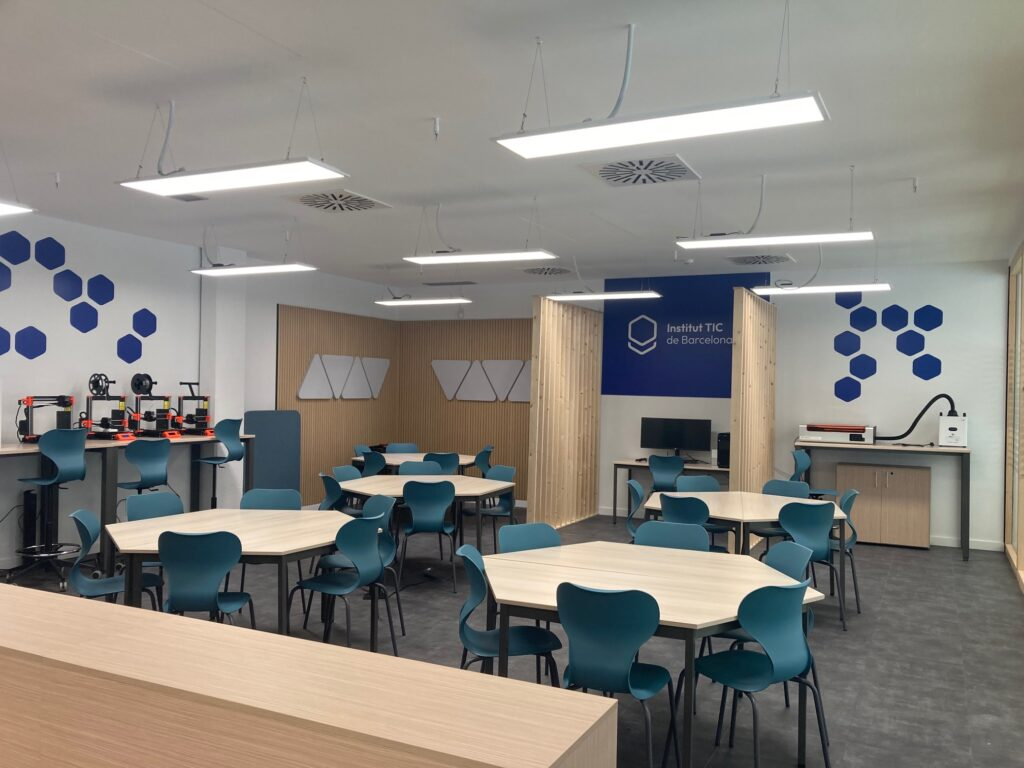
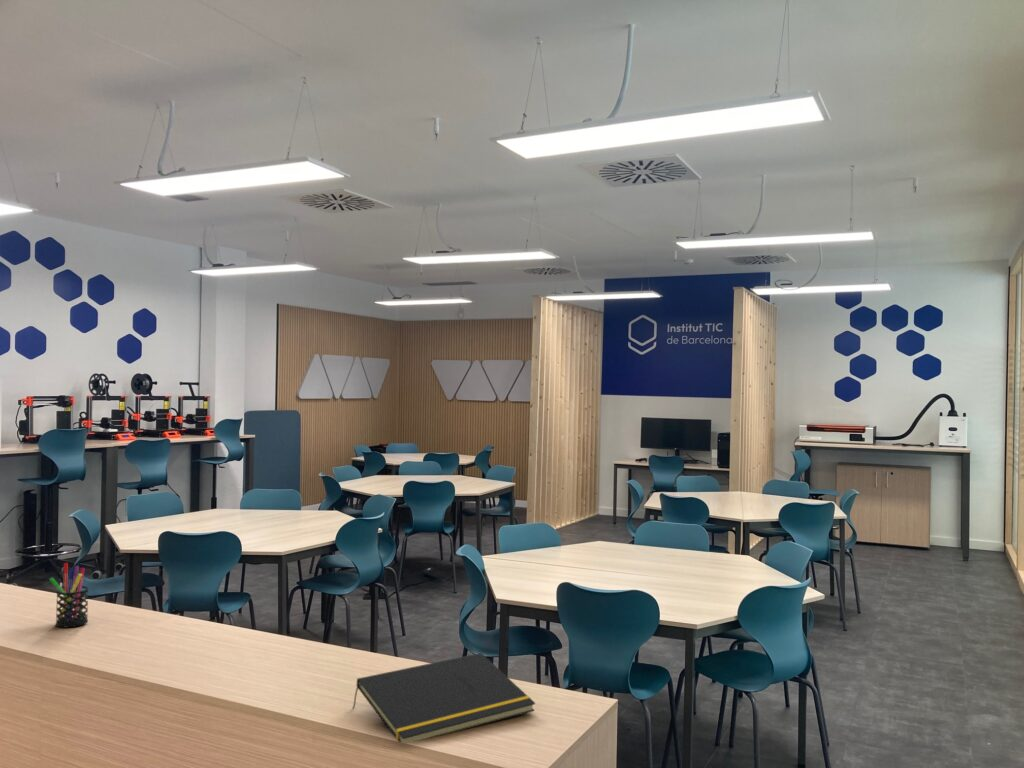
+ pen holder [48,562,90,629]
+ notepad [352,652,536,744]
